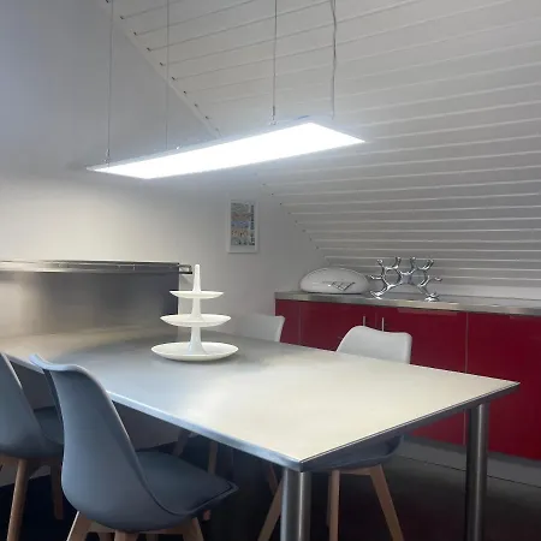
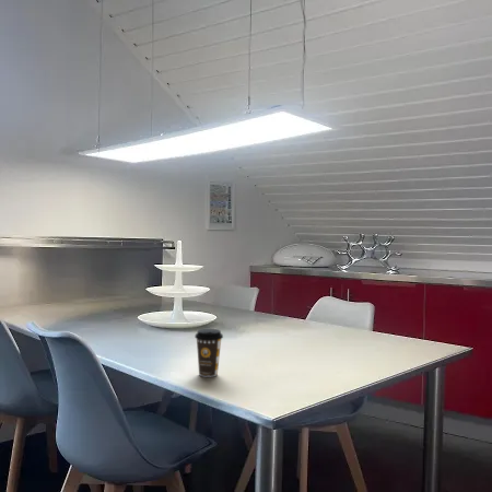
+ coffee cup [194,328,224,378]
